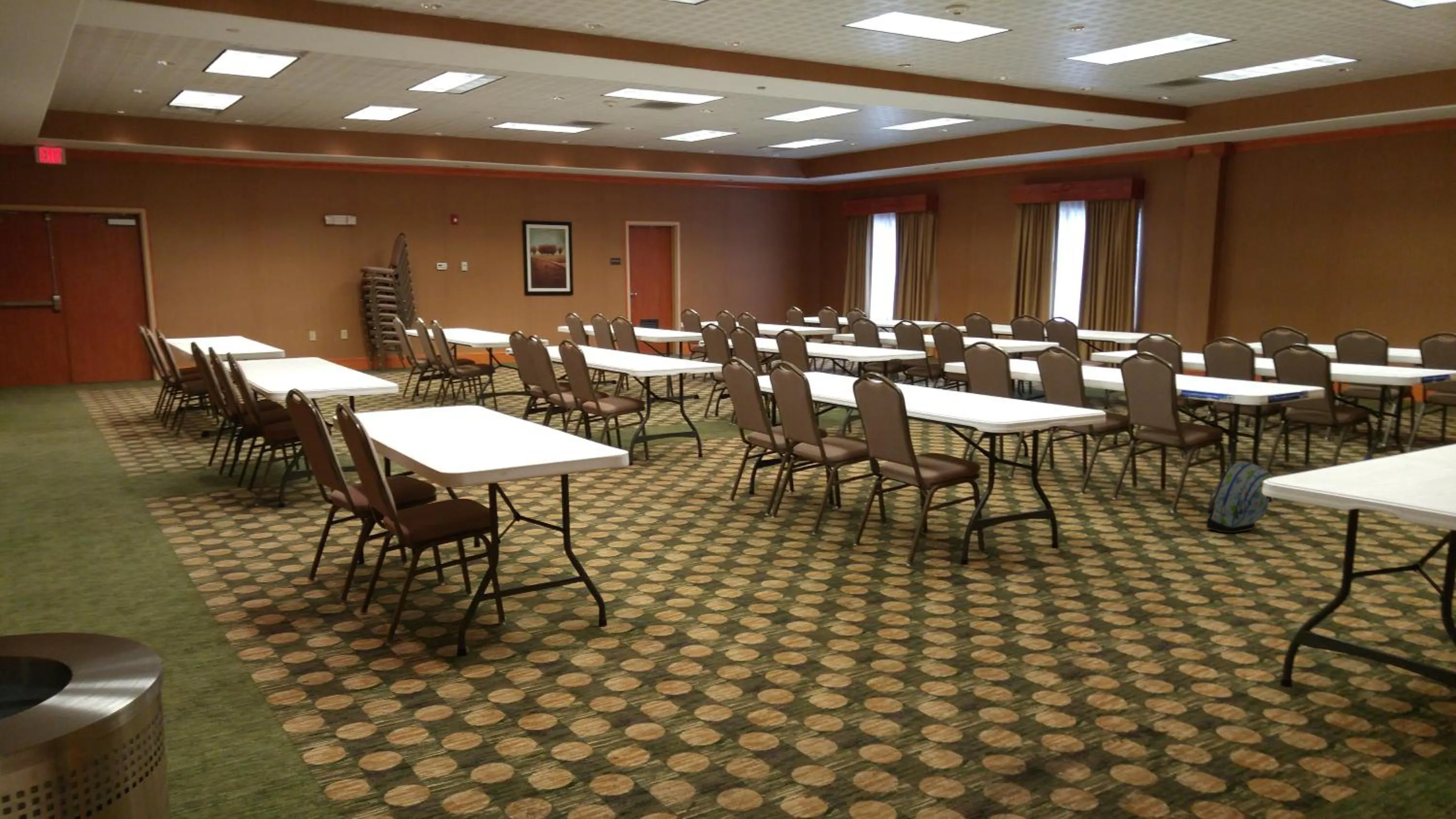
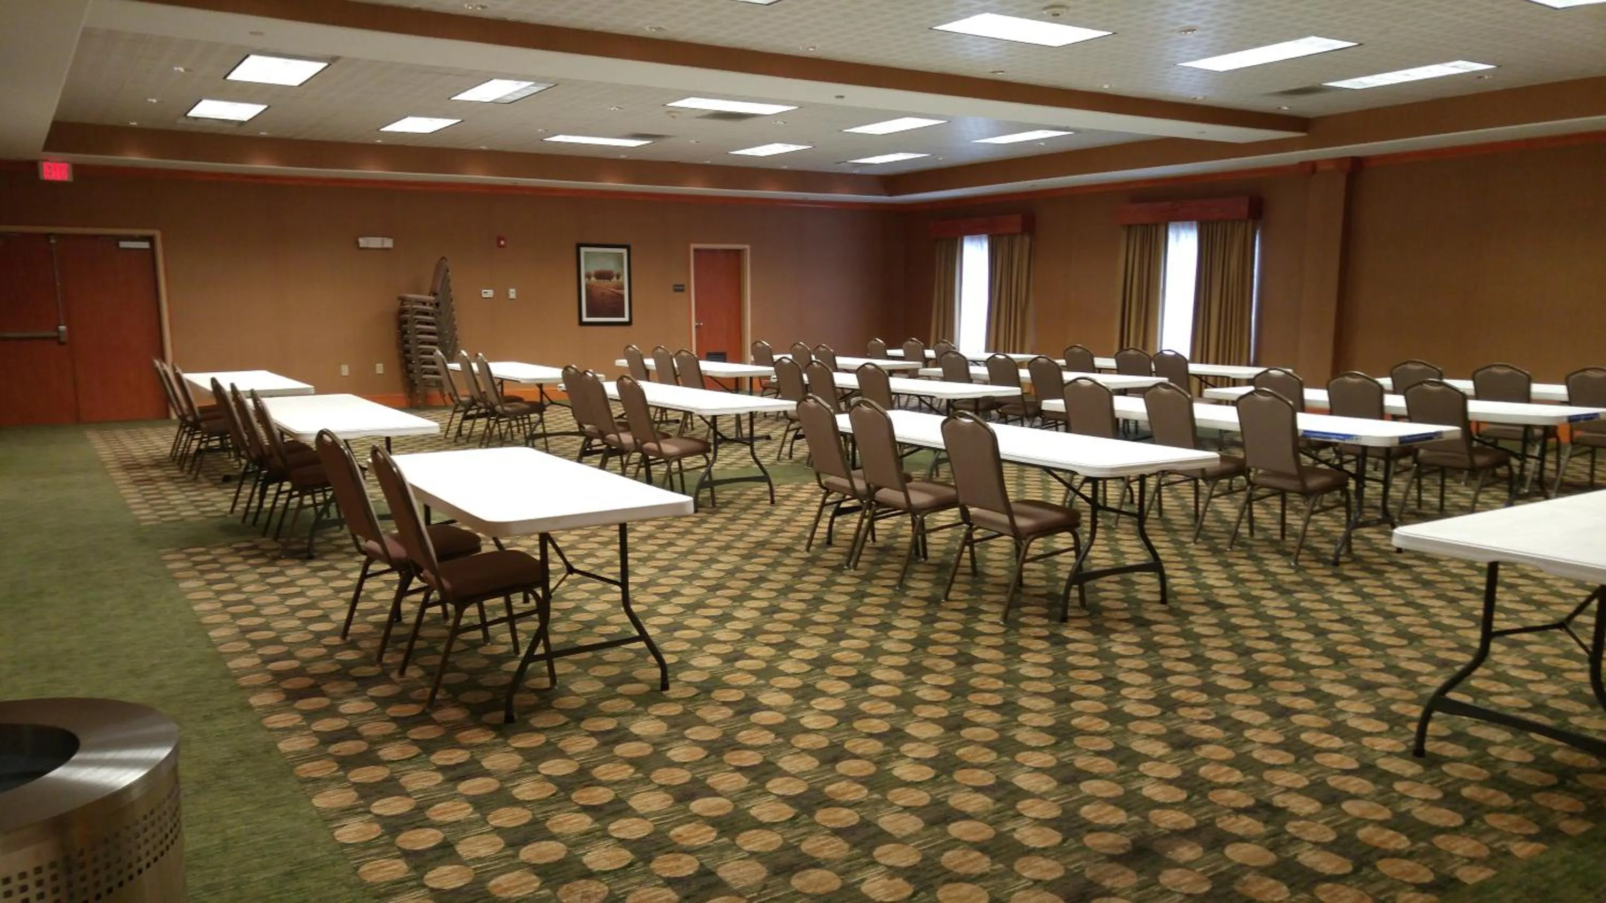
- backpack [1206,461,1274,533]
